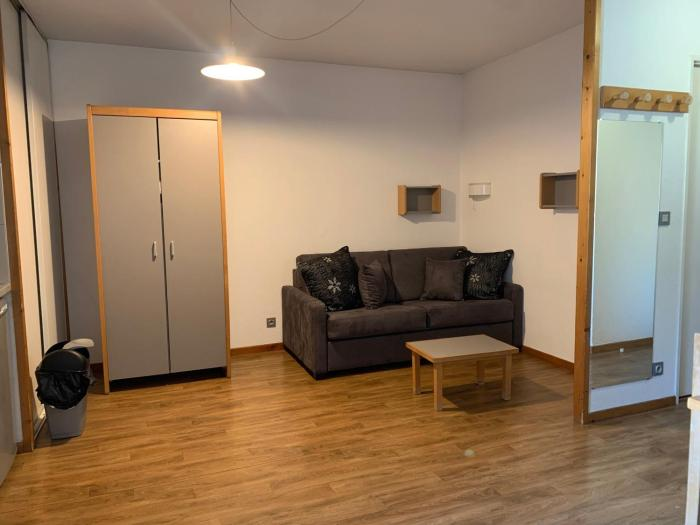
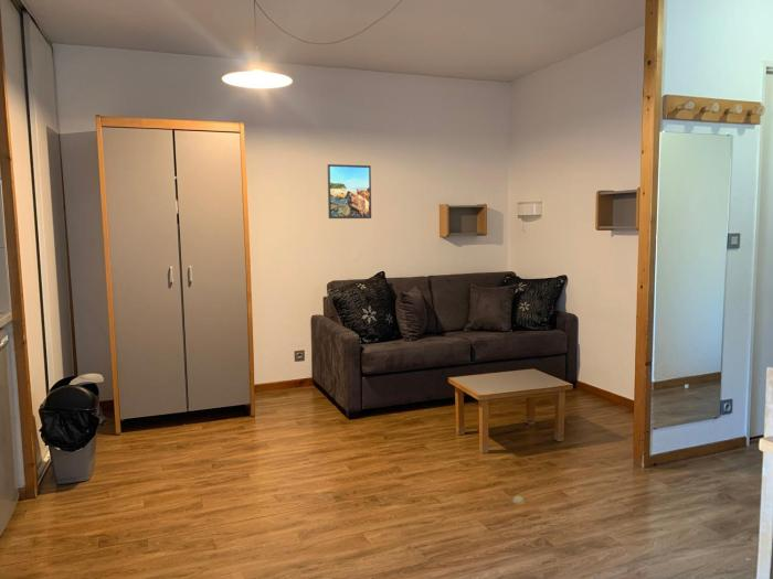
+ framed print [327,163,372,219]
